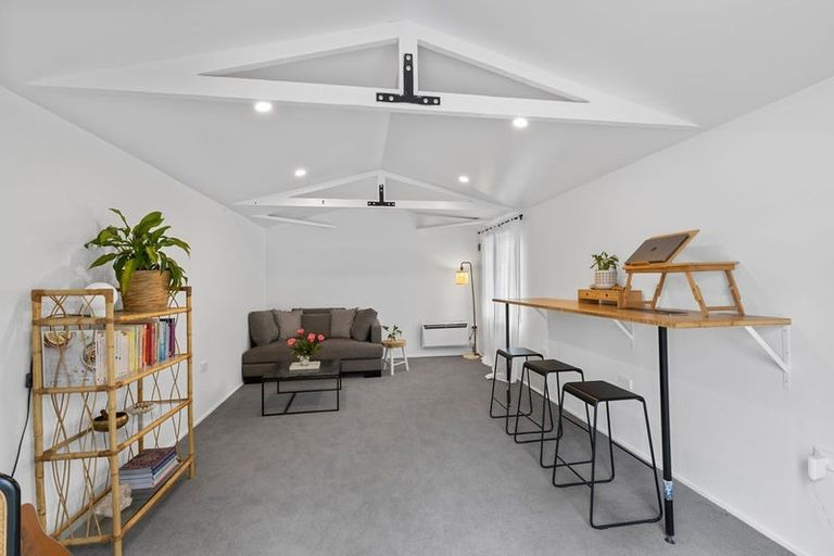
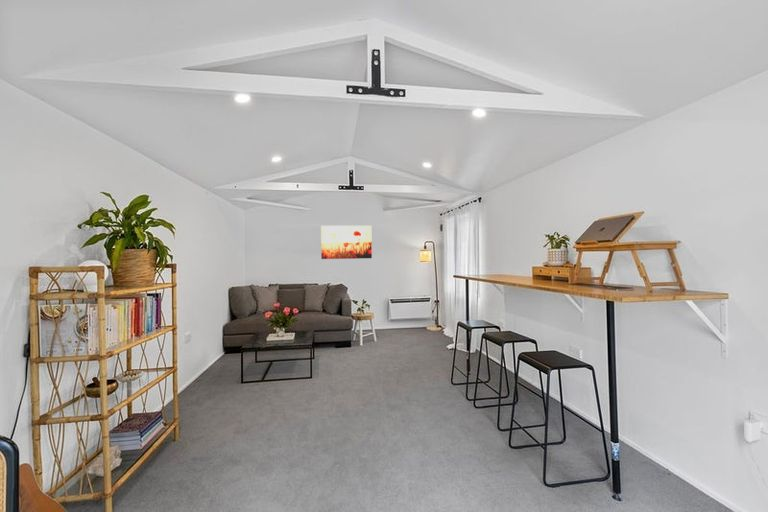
+ wall art [320,225,373,260]
